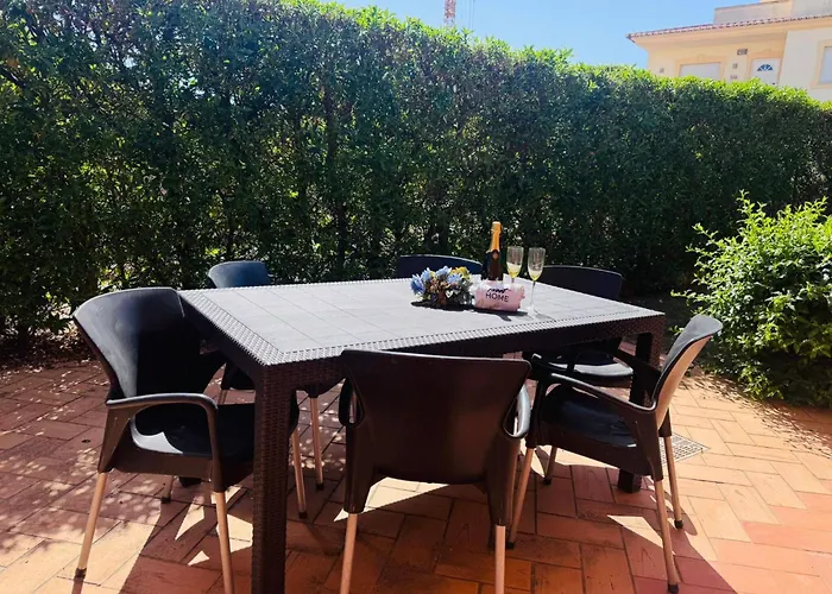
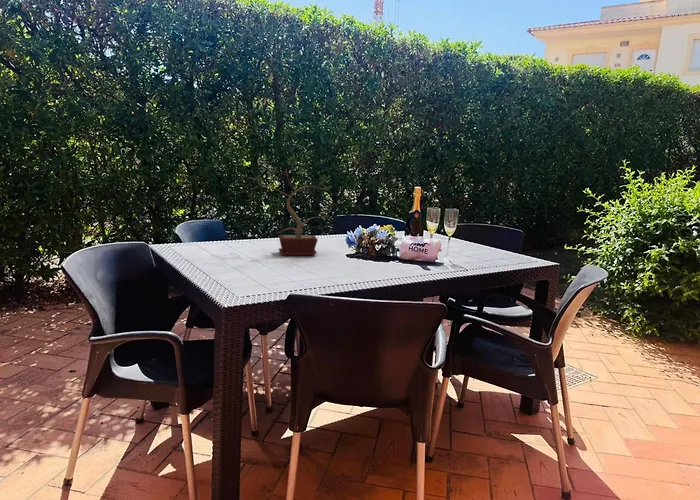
+ potted plant [242,153,333,256]
